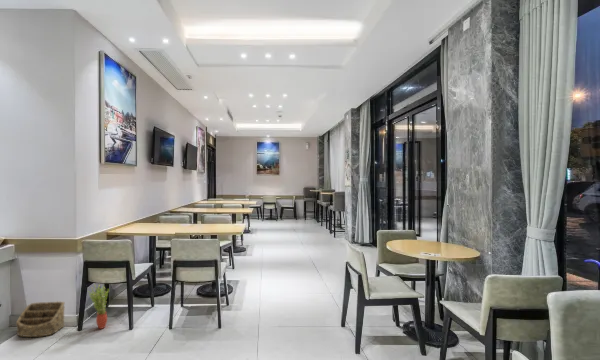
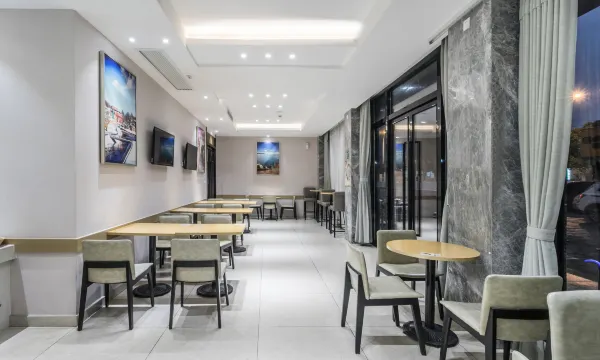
- potted plant [88,284,110,330]
- basket [15,300,66,338]
